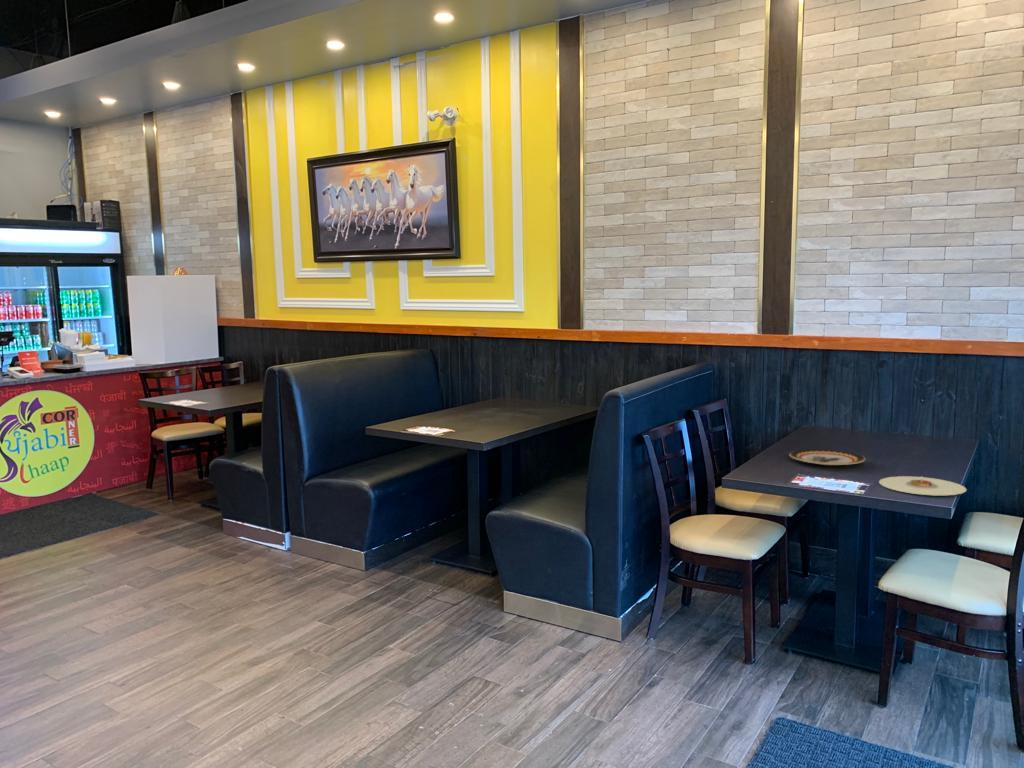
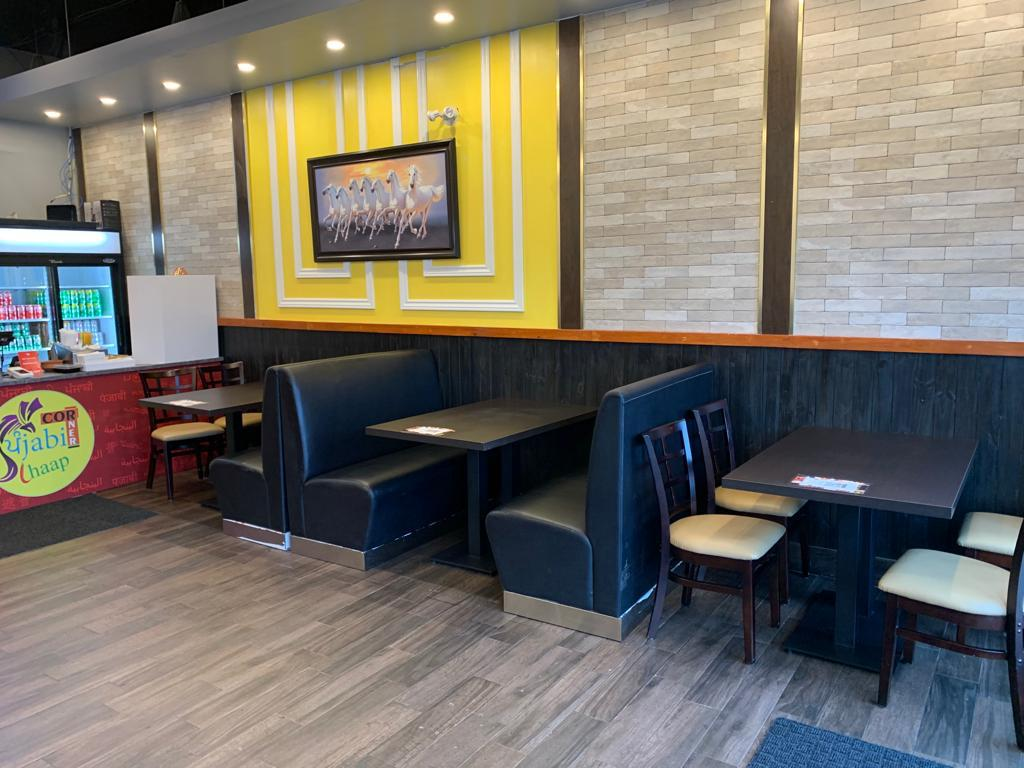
- plate [788,448,866,466]
- plate [878,475,968,496]
